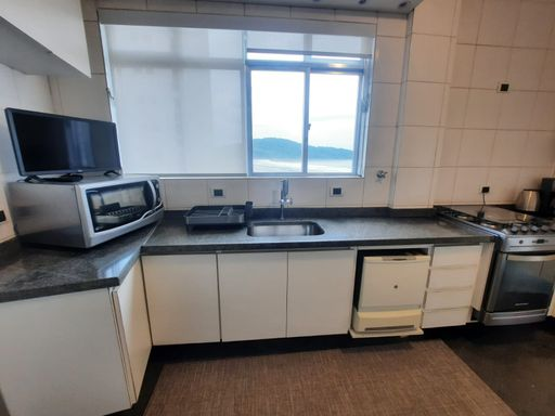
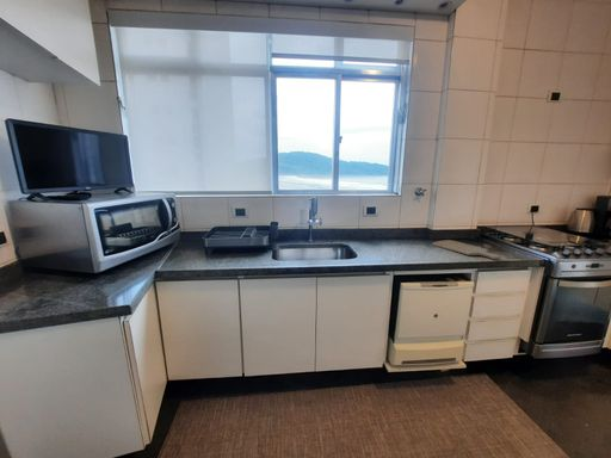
+ chopping board [432,239,502,261]
